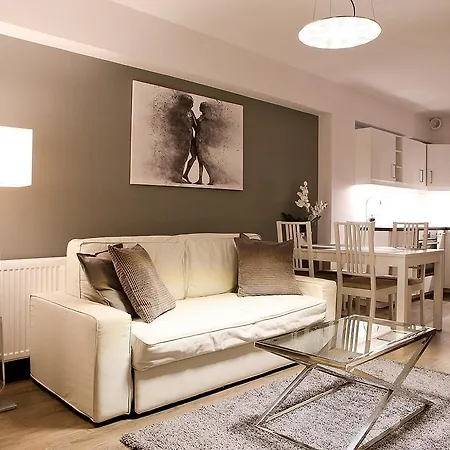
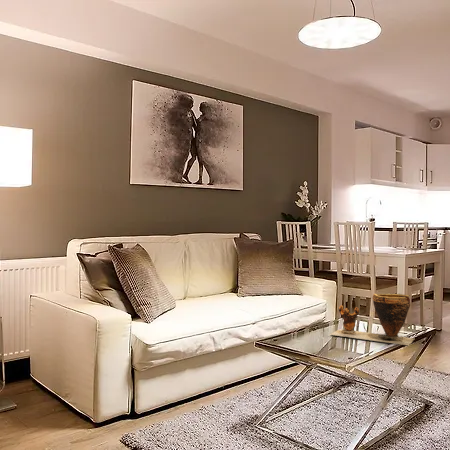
+ clay pot [328,293,414,346]
